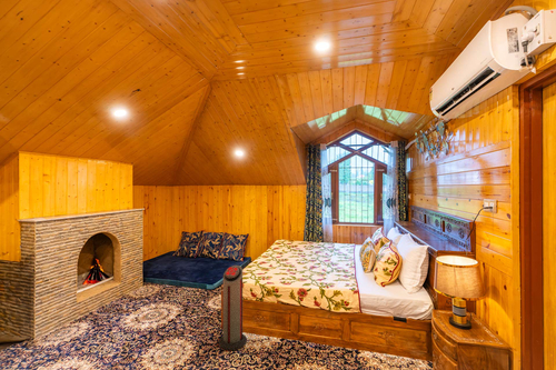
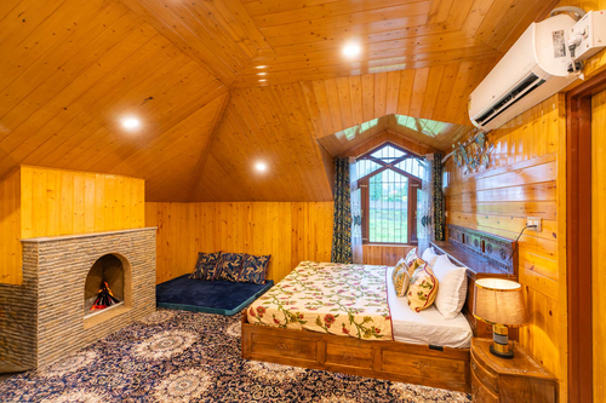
- air purifier [218,264,248,351]
